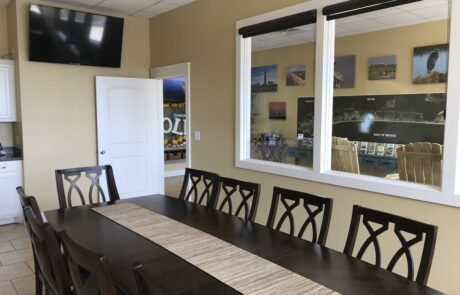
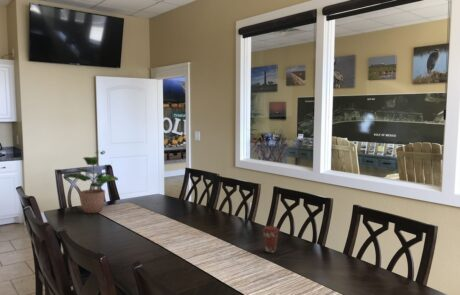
+ coffee cup [261,225,280,254]
+ potted plant [62,156,119,214]
